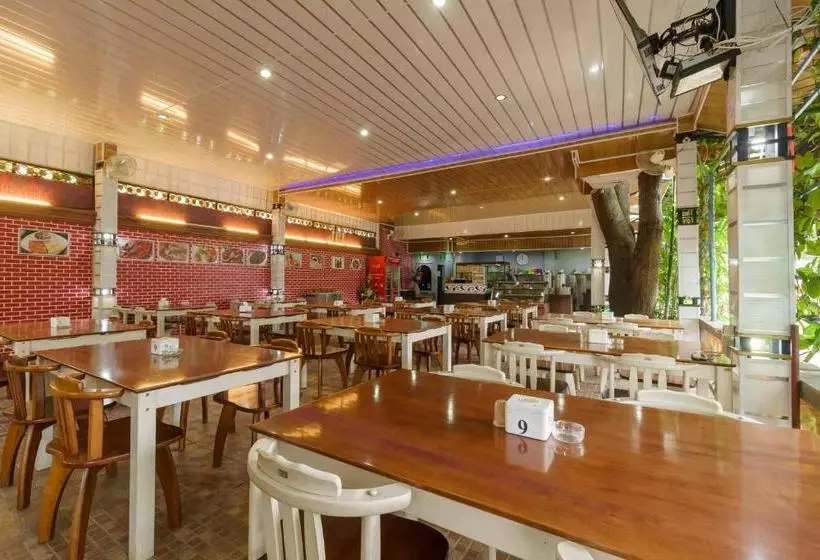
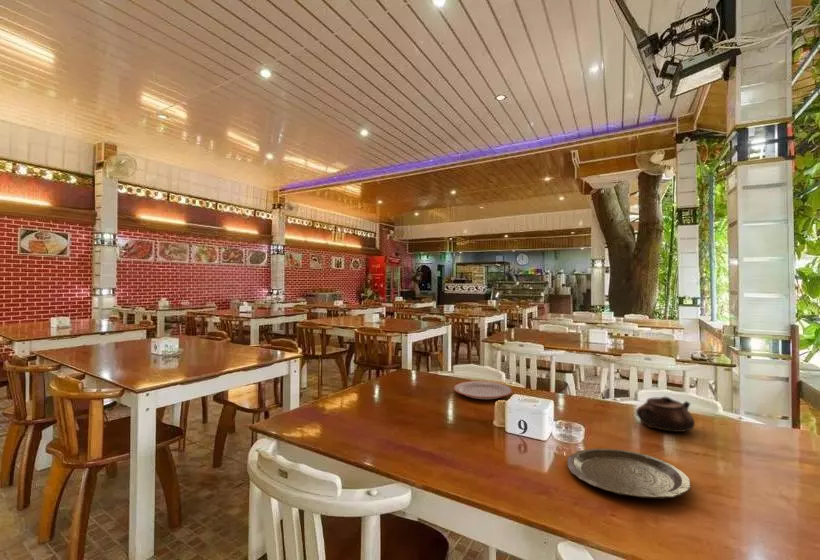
+ plate [566,448,691,500]
+ plate [453,380,513,400]
+ teapot [635,396,696,433]
